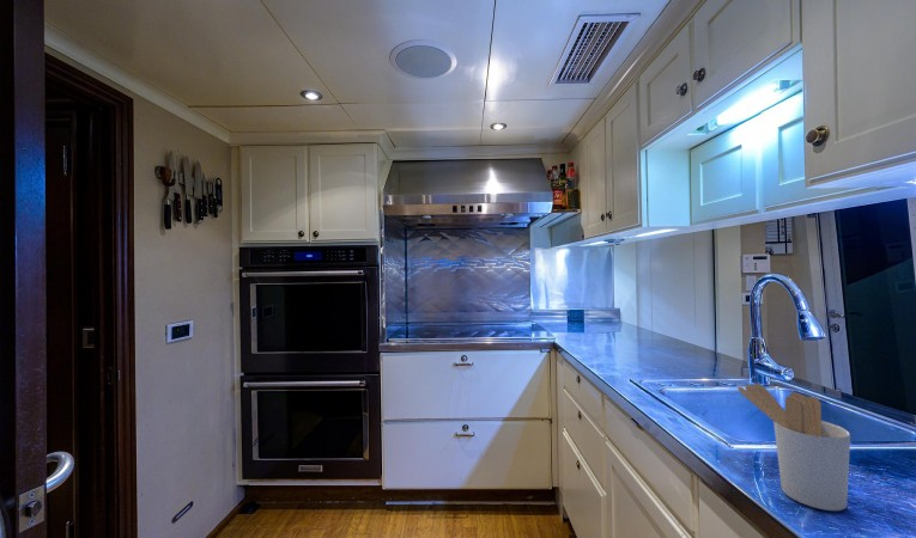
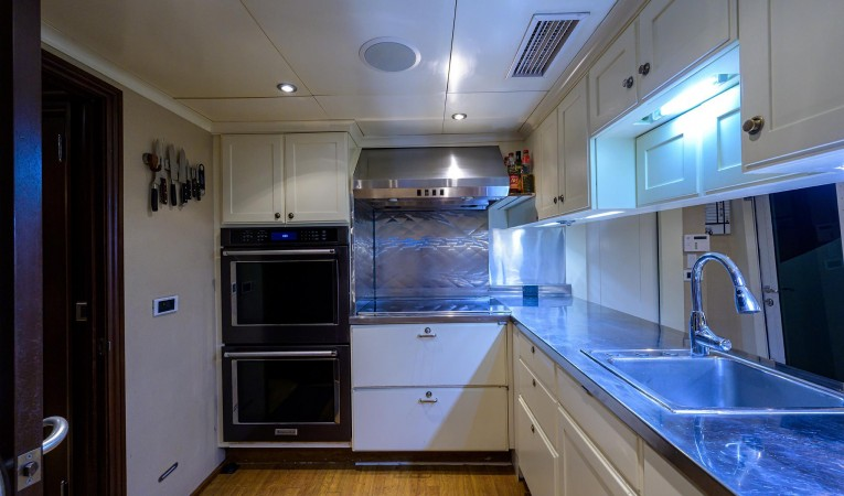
- utensil holder [736,383,851,512]
